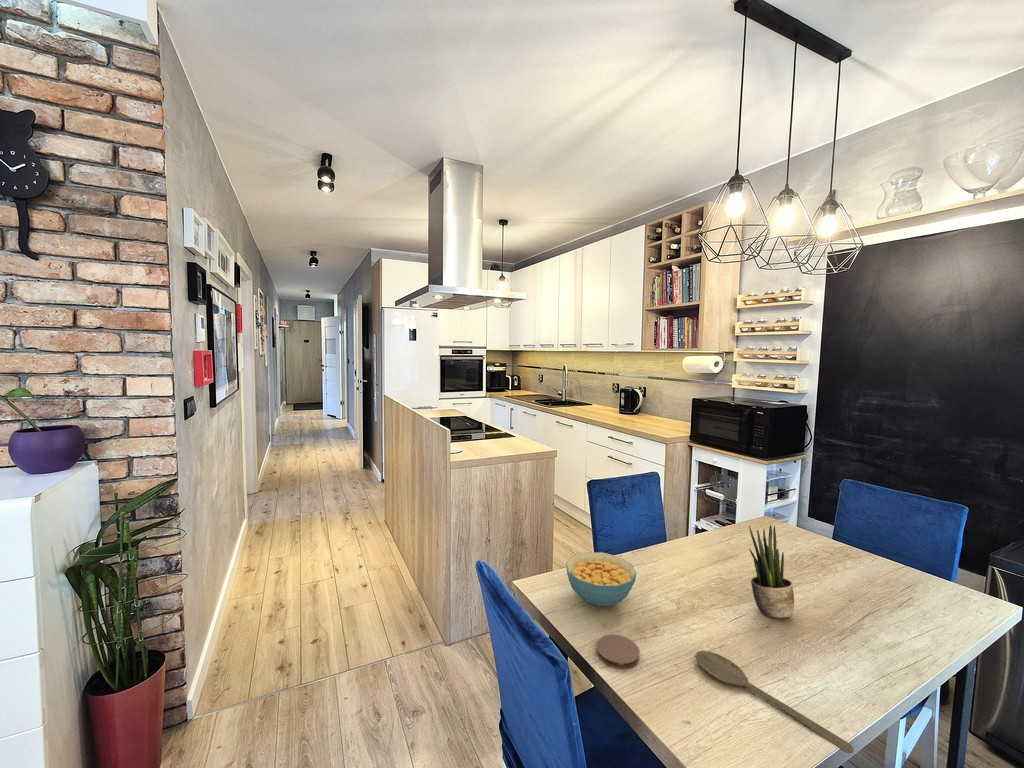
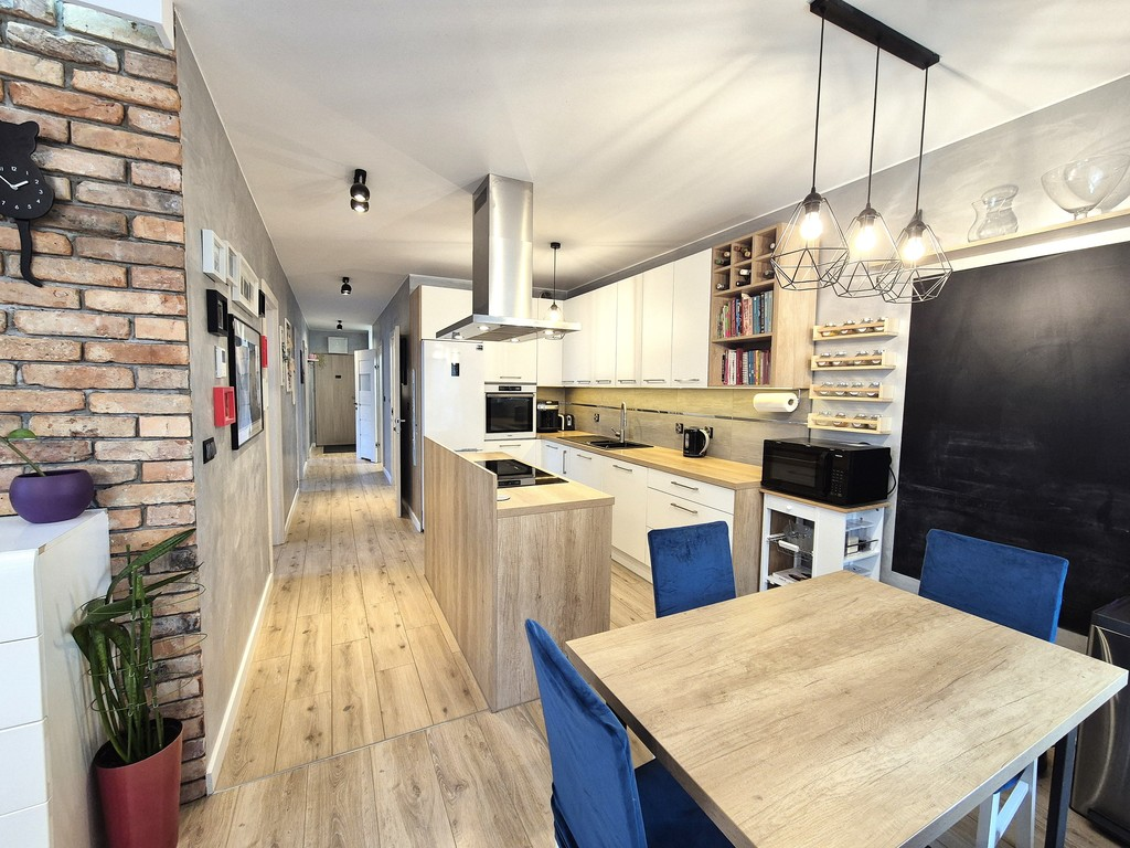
- coaster [595,633,641,670]
- wooden spoon [694,650,854,754]
- potted plant [748,524,795,619]
- cereal bowl [565,551,637,607]
